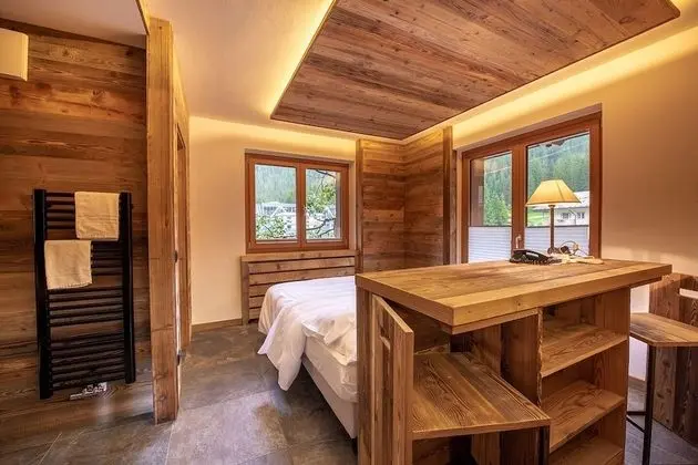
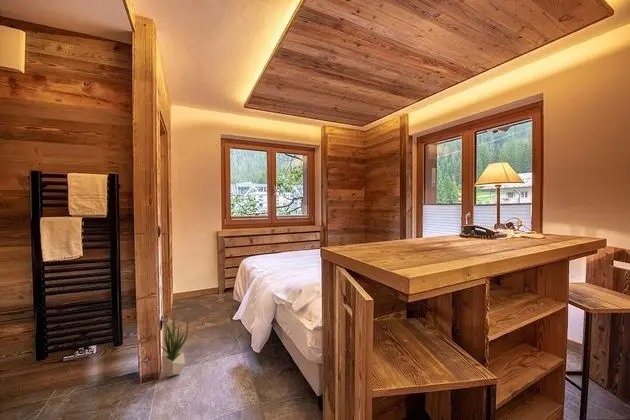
+ potted plant [159,316,189,378]
